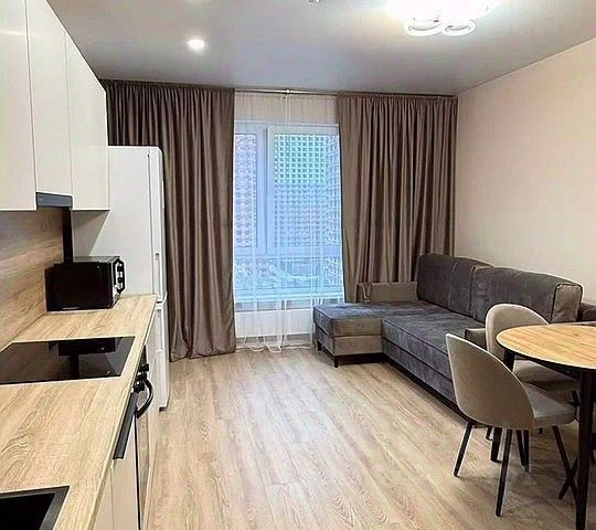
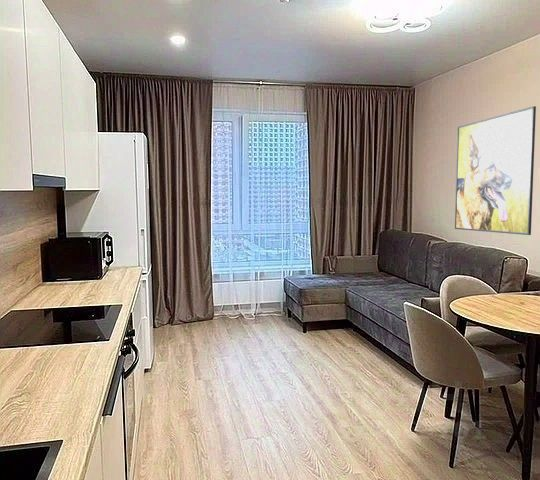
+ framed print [454,105,537,236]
